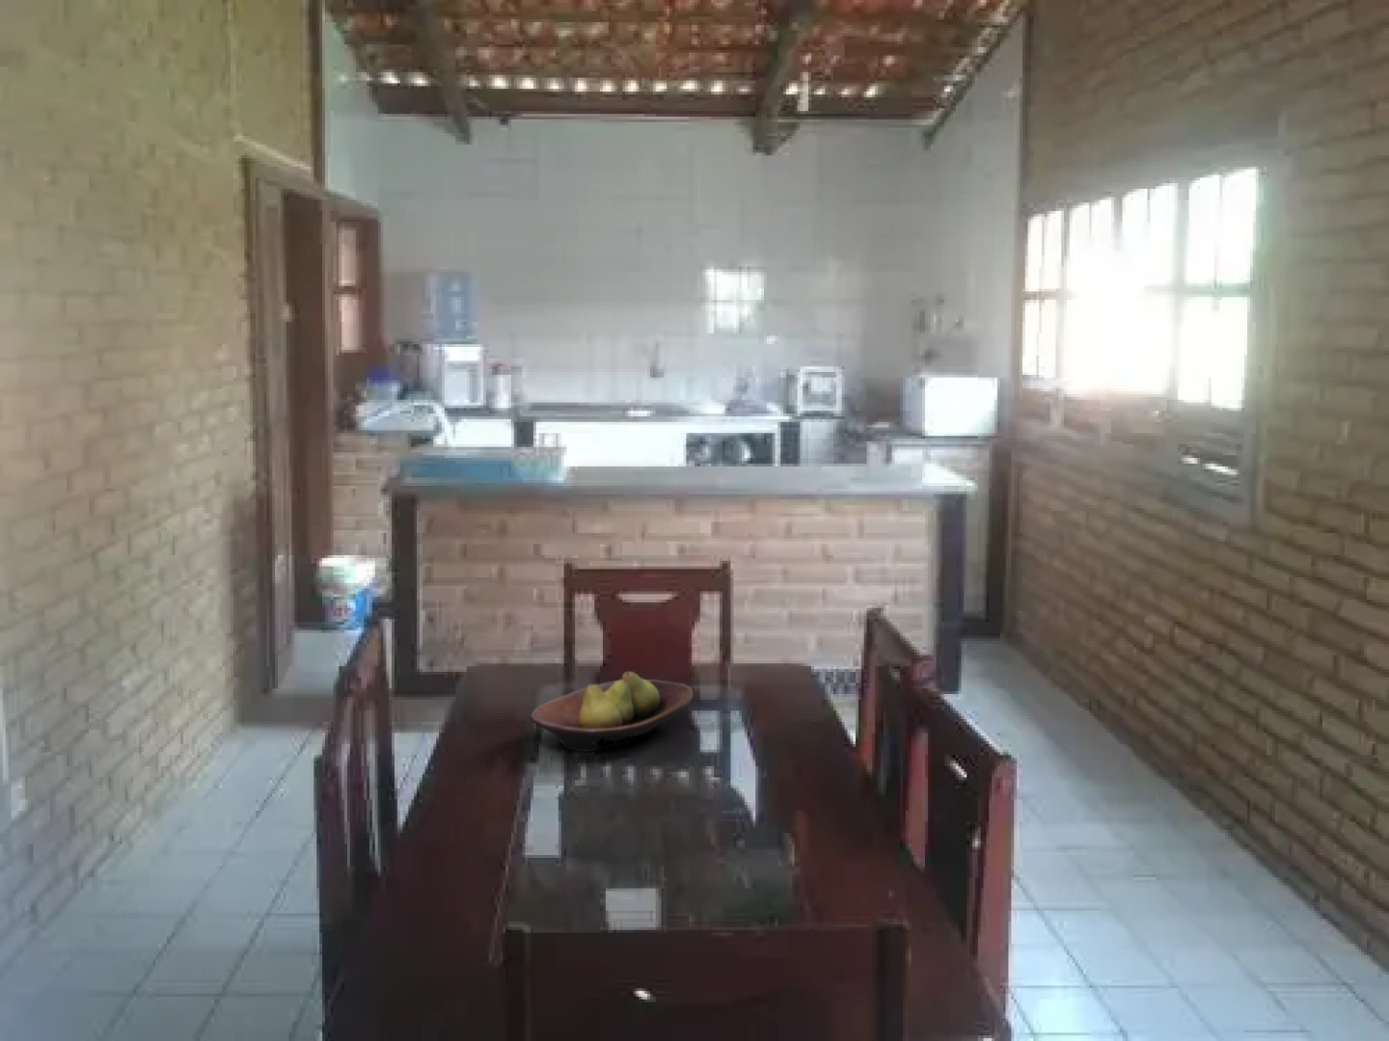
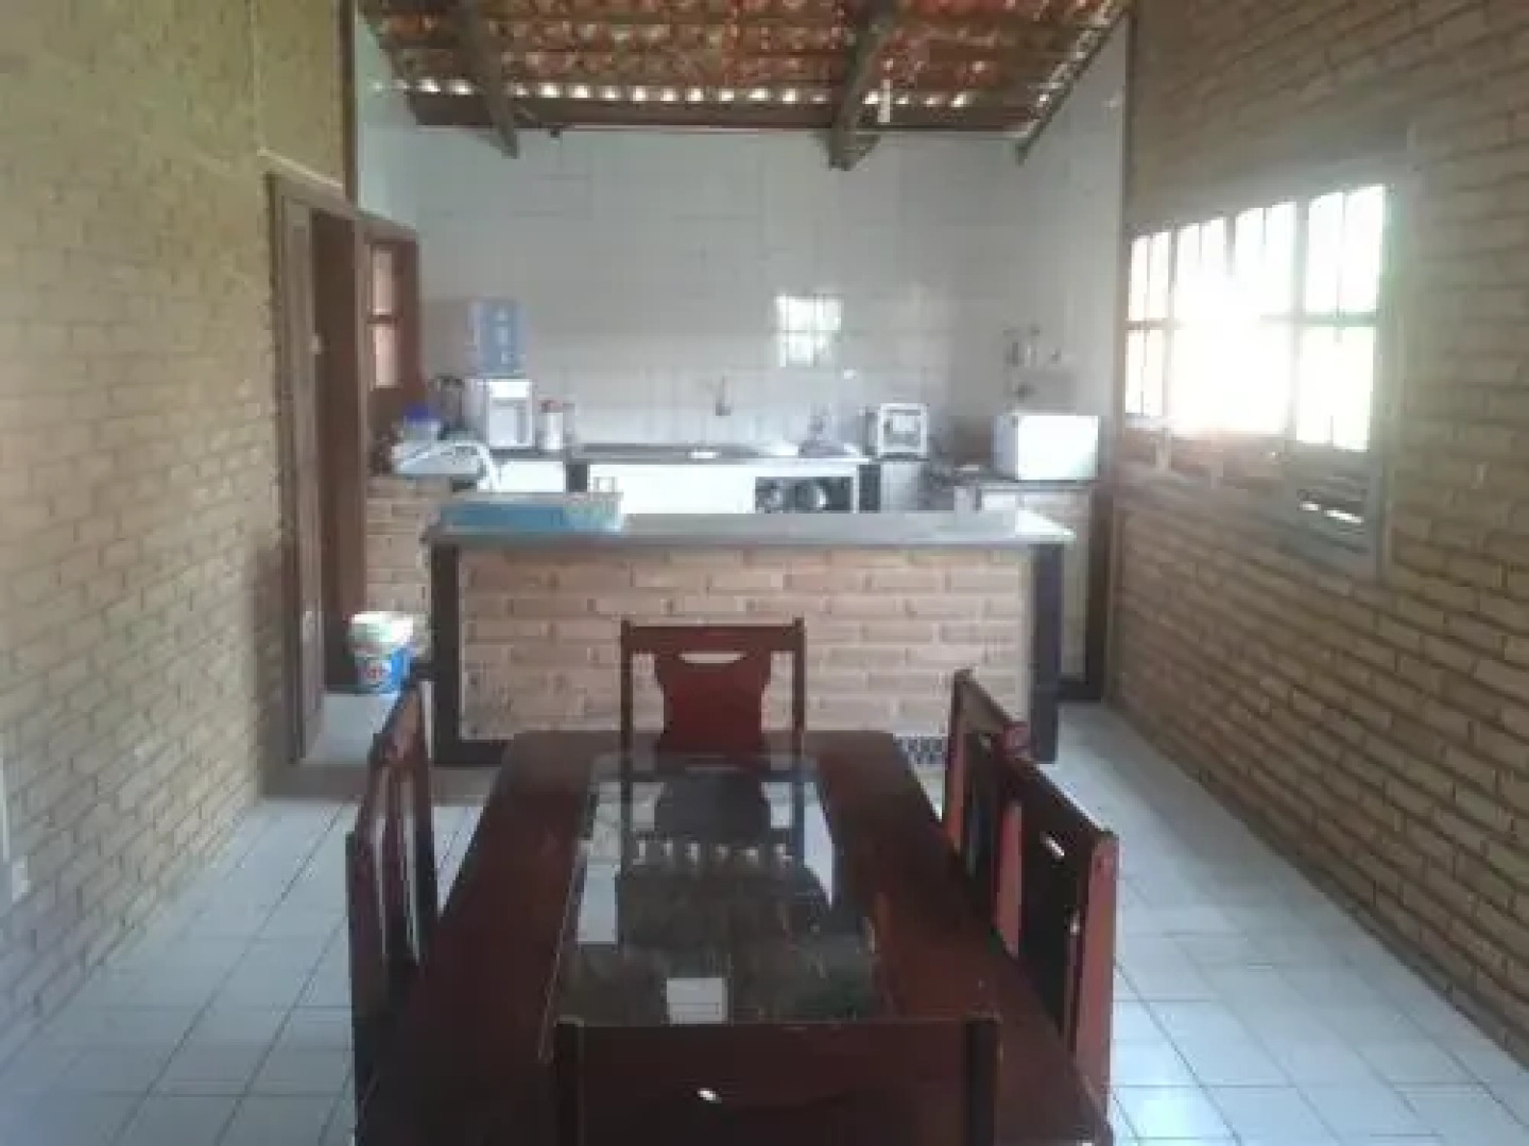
- fruit bowl [529,671,693,752]
